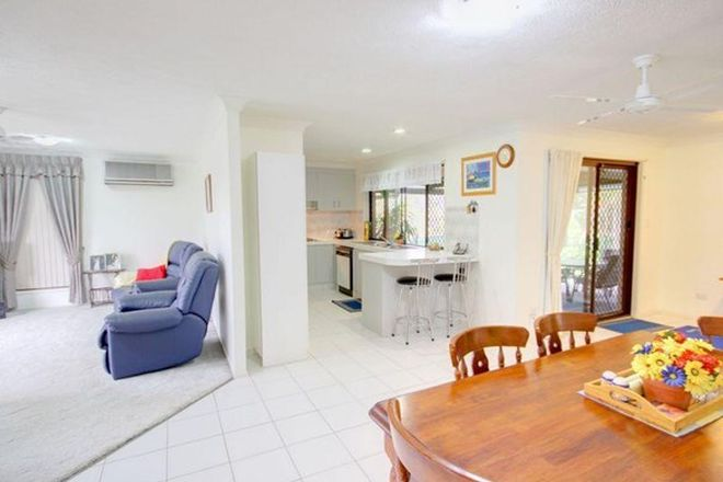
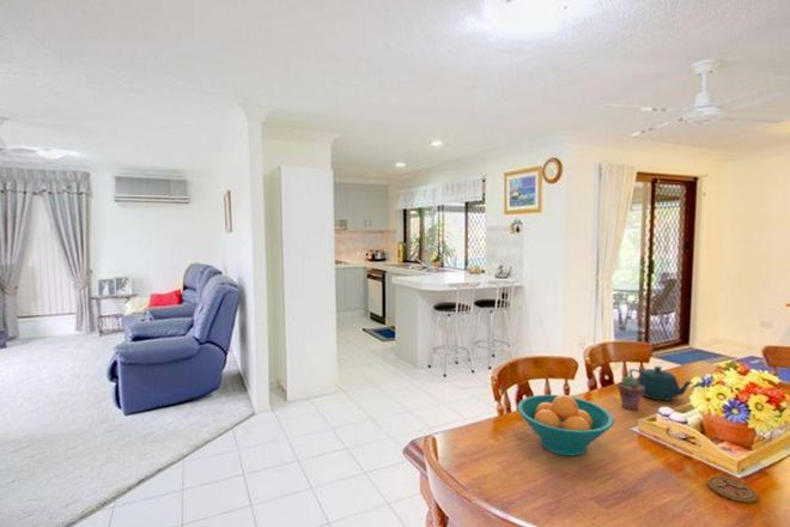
+ coaster [706,475,759,503]
+ teapot [628,365,692,401]
+ fruit bowl [516,394,615,458]
+ potted succulent [616,375,645,411]
